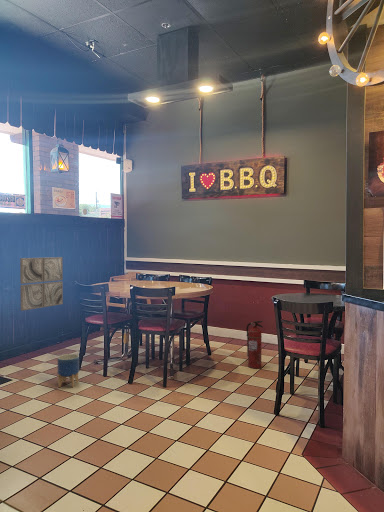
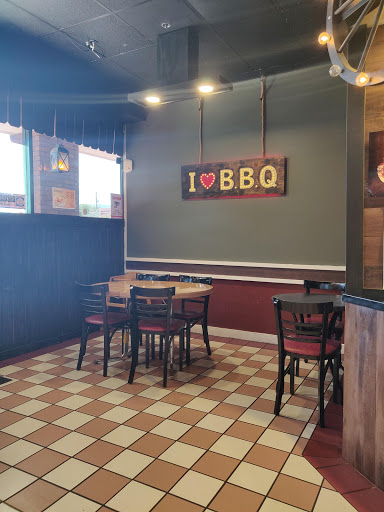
- planter [57,353,80,388]
- fire extinguisher [245,320,264,369]
- wall art [19,256,64,312]
